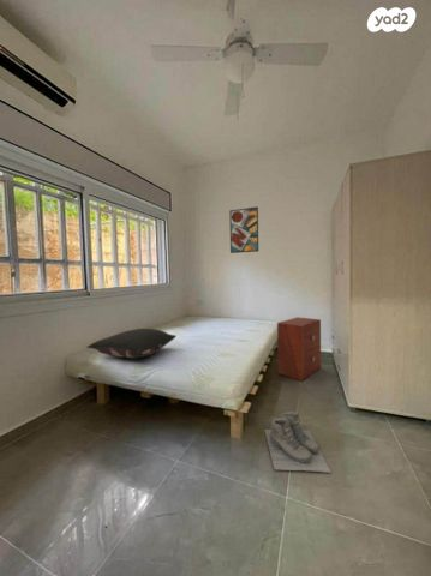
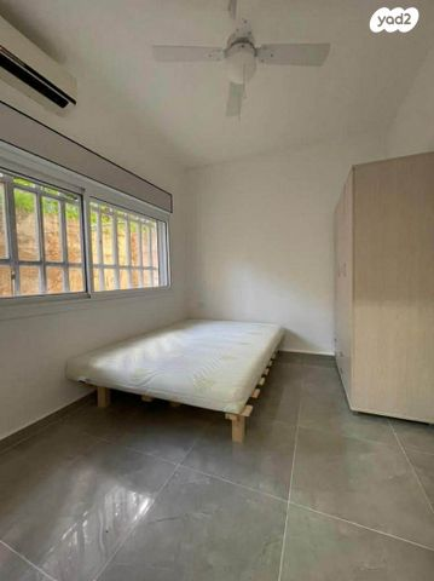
- nightstand [276,316,322,383]
- pillow [85,328,178,359]
- boots [263,410,333,474]
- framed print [228,205,259,254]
